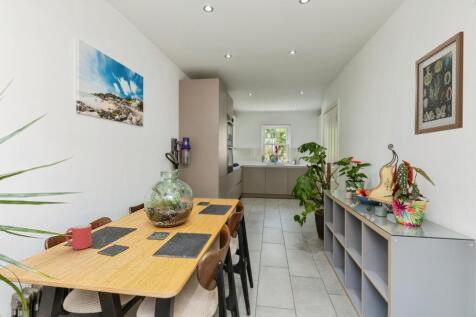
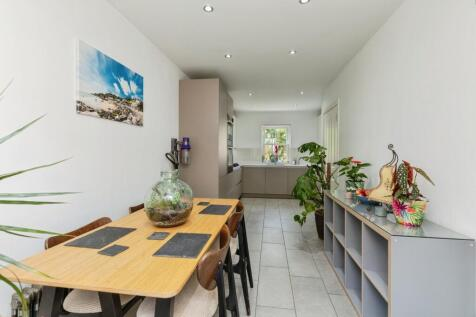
- wall art [414,31,465,136]
- mug [65,223,93,251]
